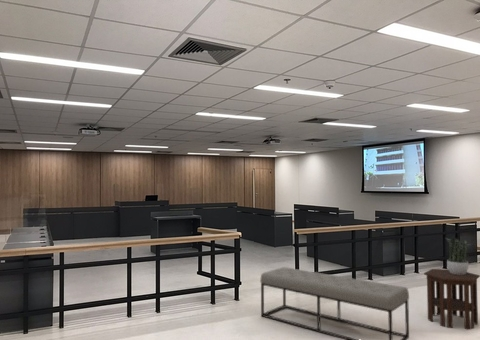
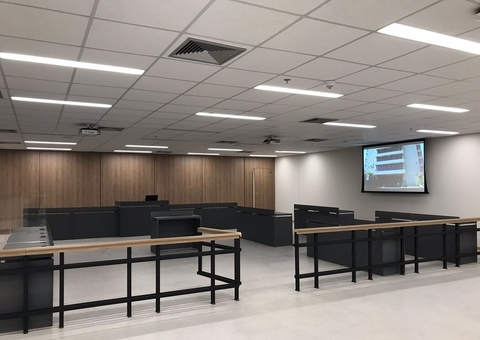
- side table [423,268,480,330]
- bench [259,266,410,340]
- potted plant [444,235,472,275]
